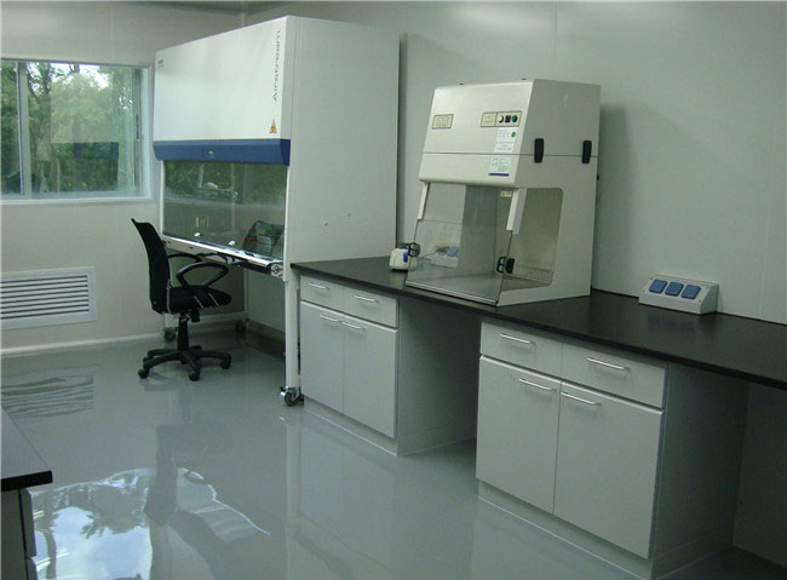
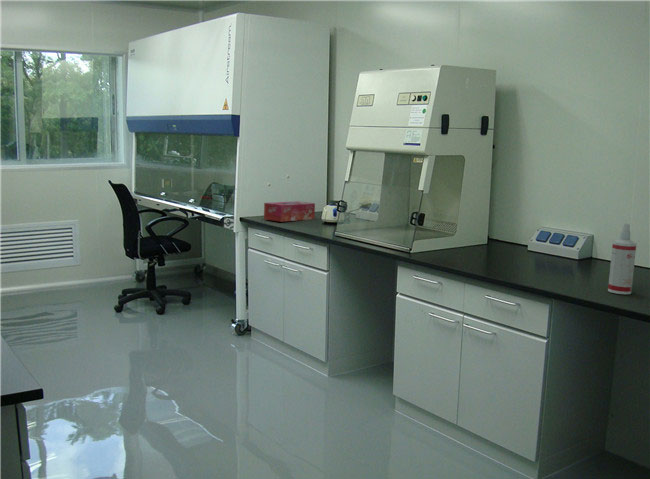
+ tissue box [263,200,316,223]
+ spray bottle [607,222,638,295]
